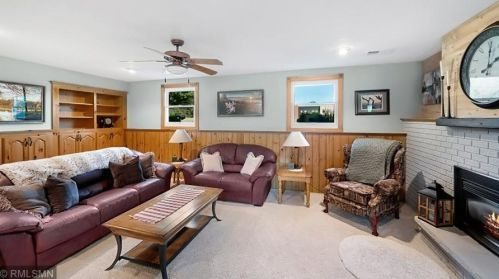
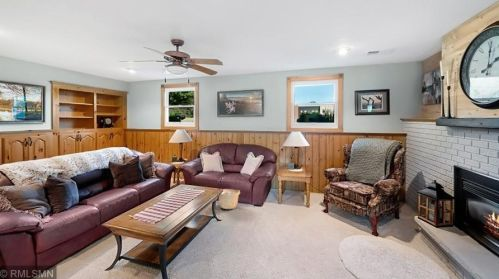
+ basket [218,188,241,210]
